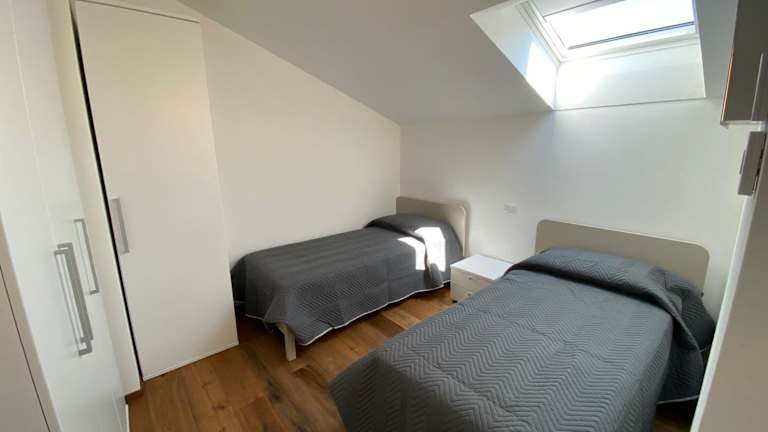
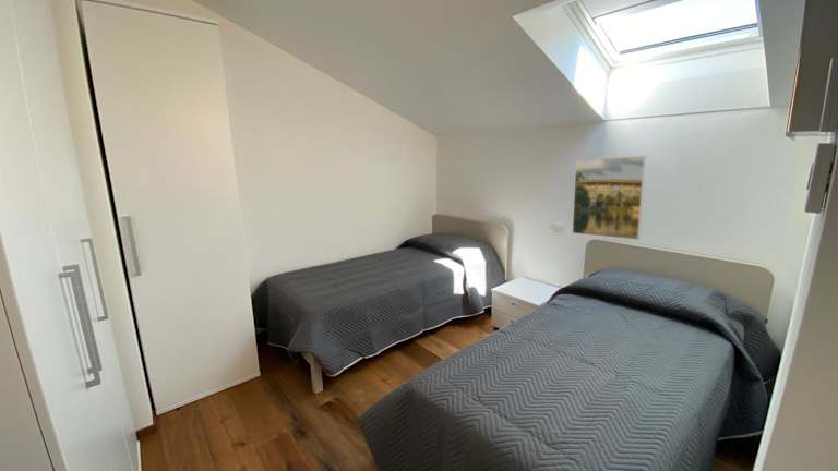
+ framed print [571,155,647,241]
